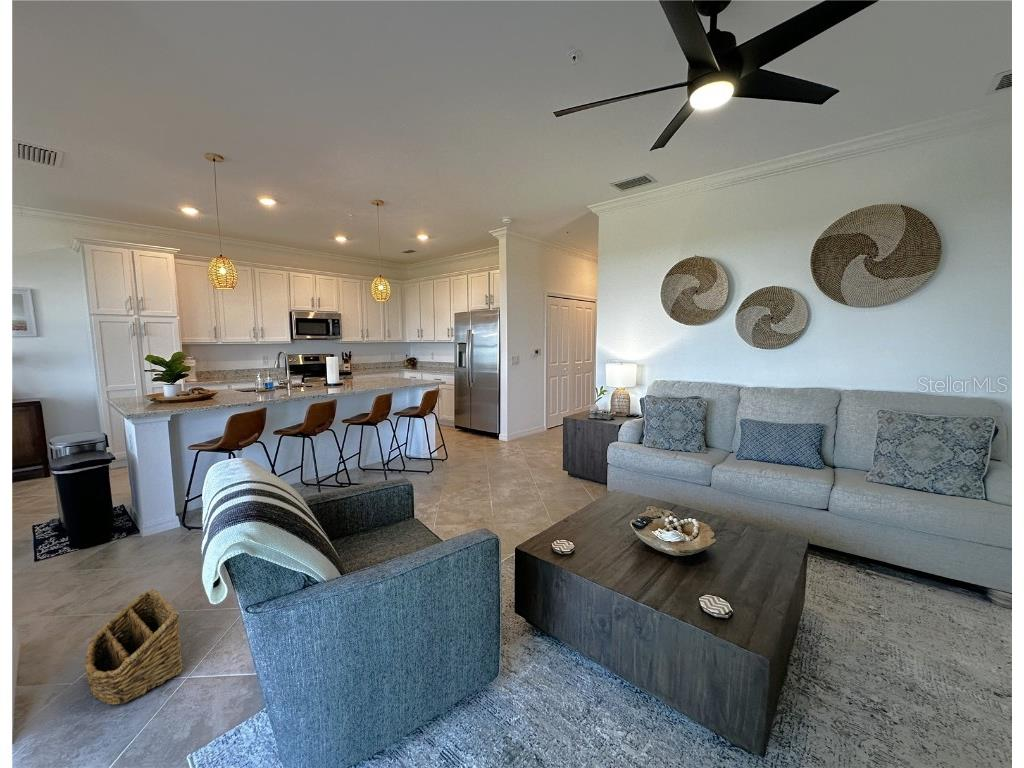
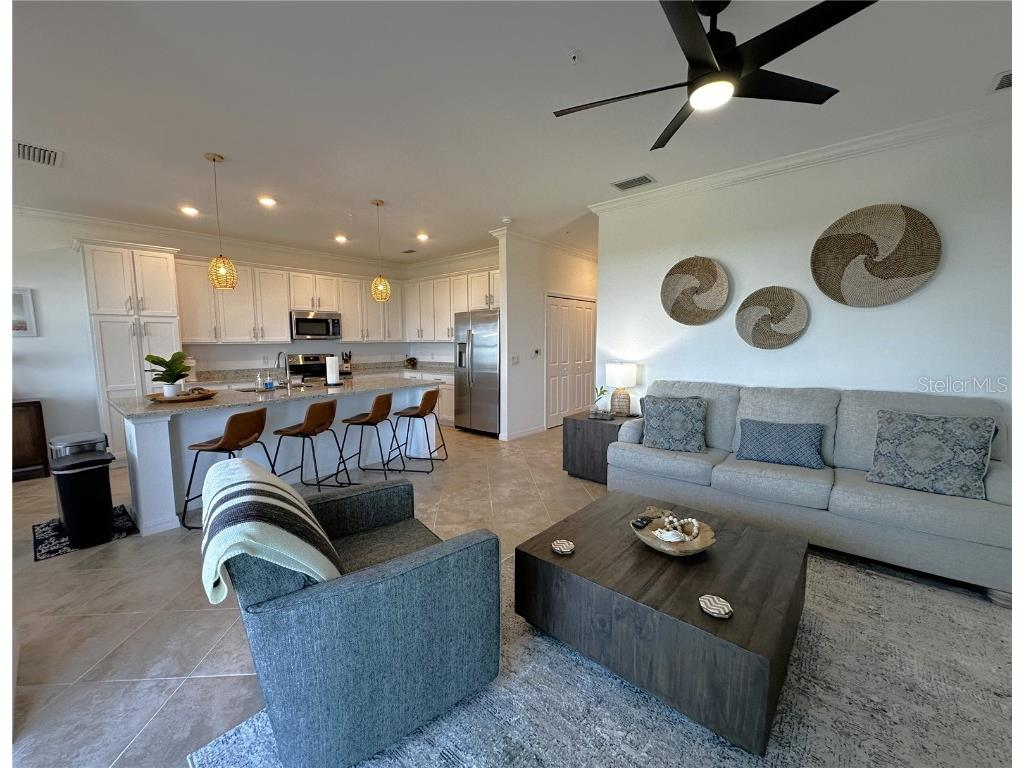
- basket [84,588,184,706]
